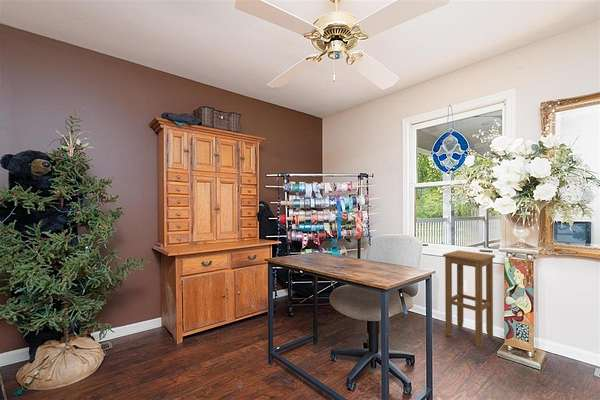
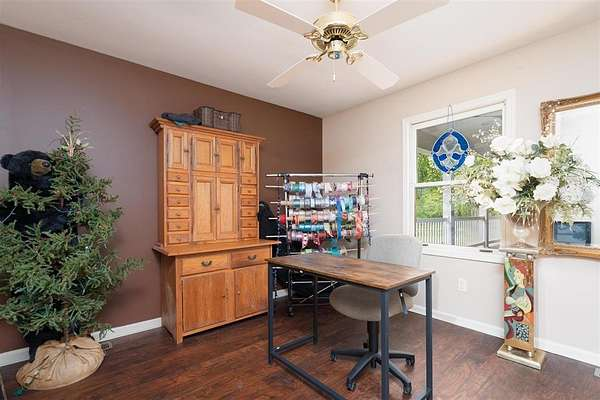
- stool [442,250,496,349]
